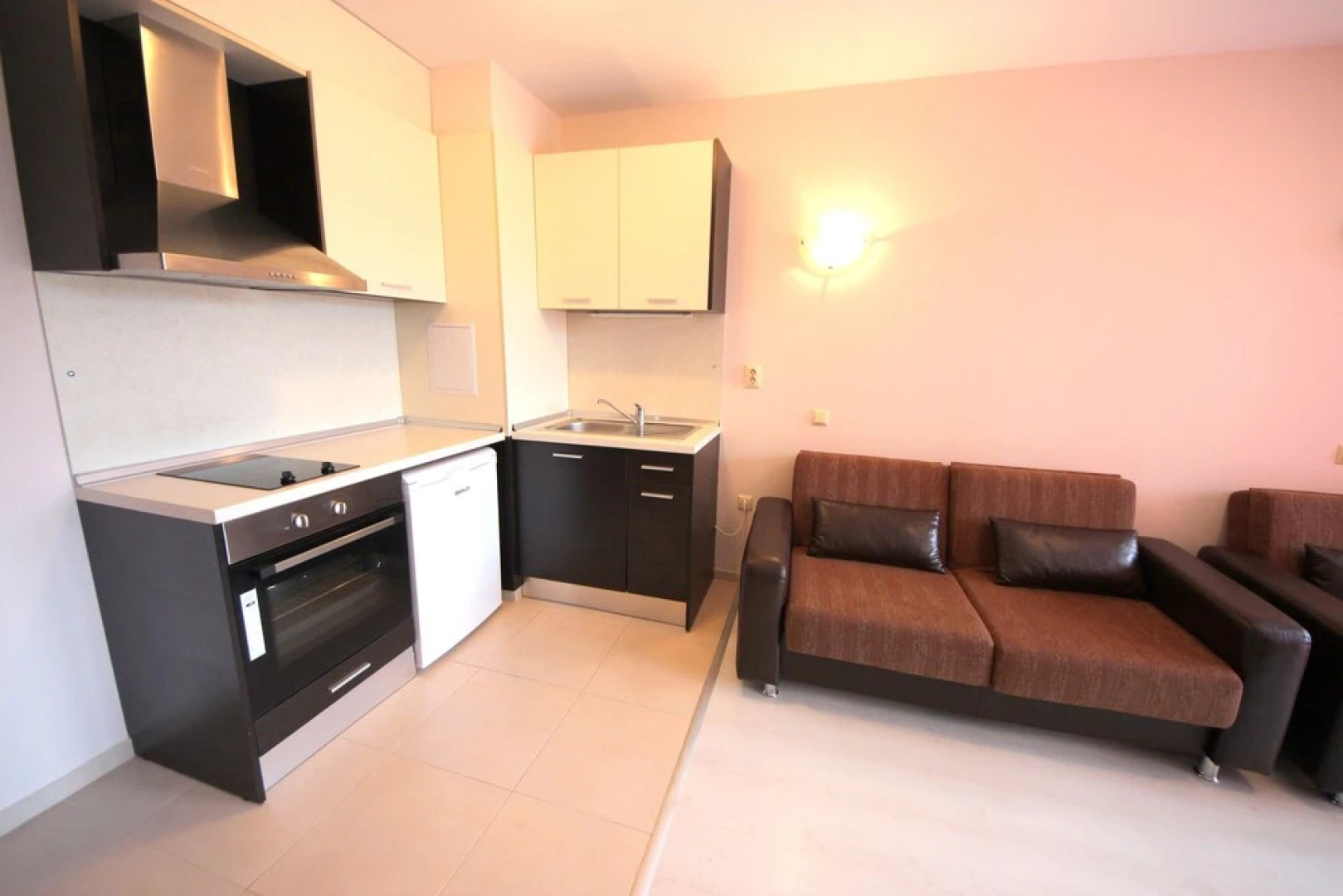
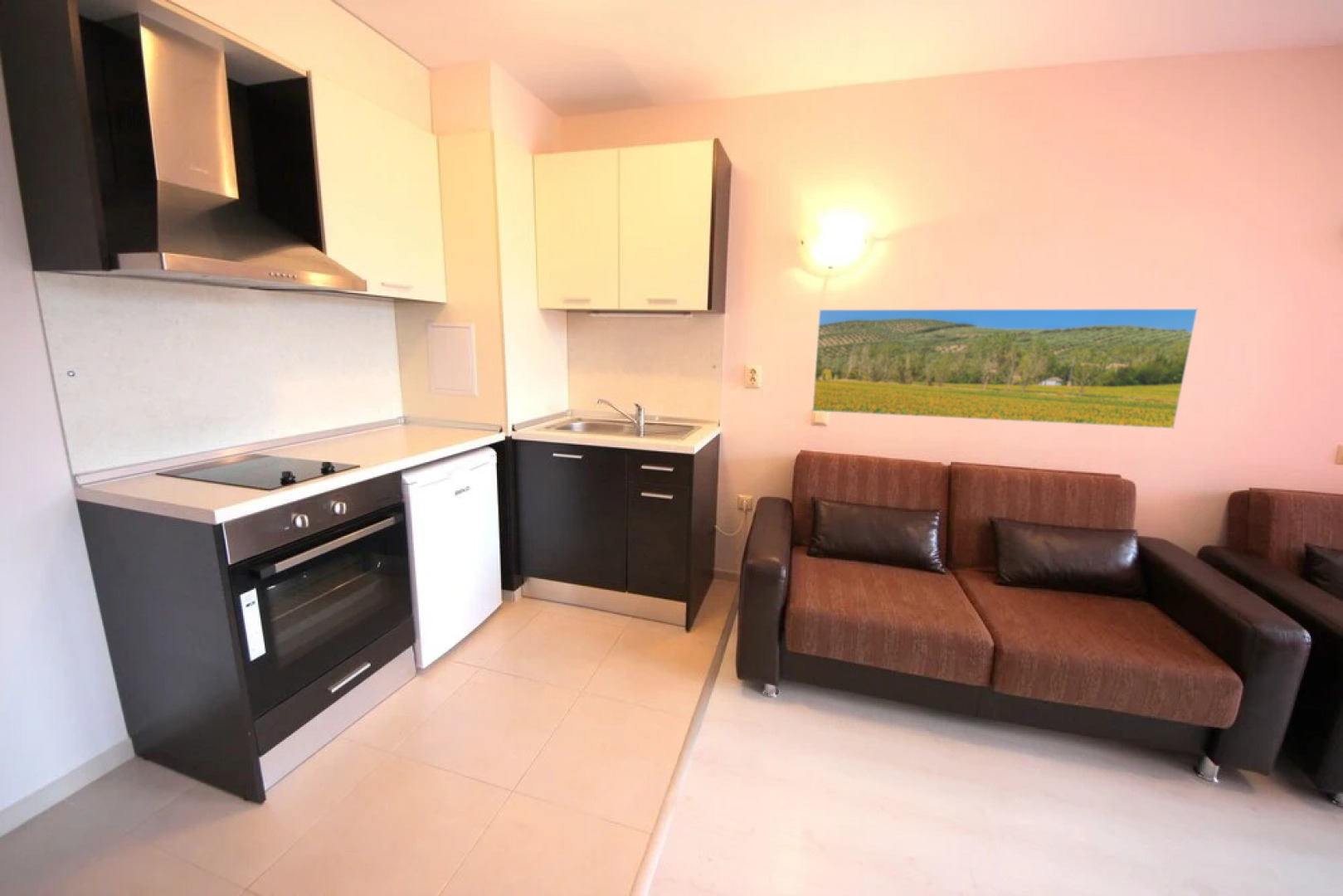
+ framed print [811,308,1199,430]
